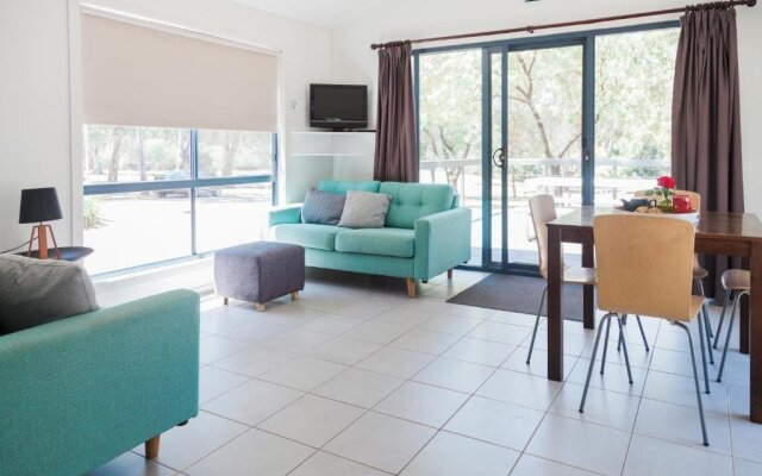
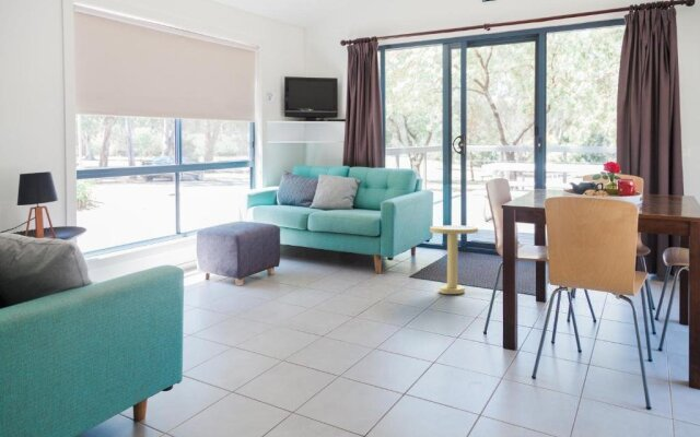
+ side table [429,224,479,295]
